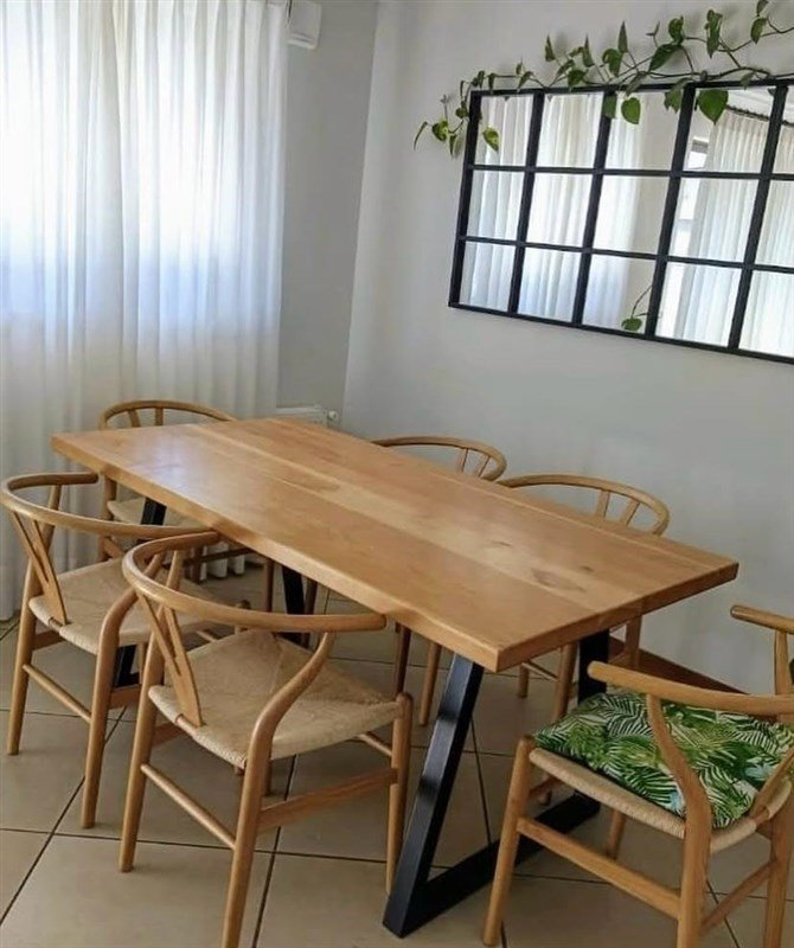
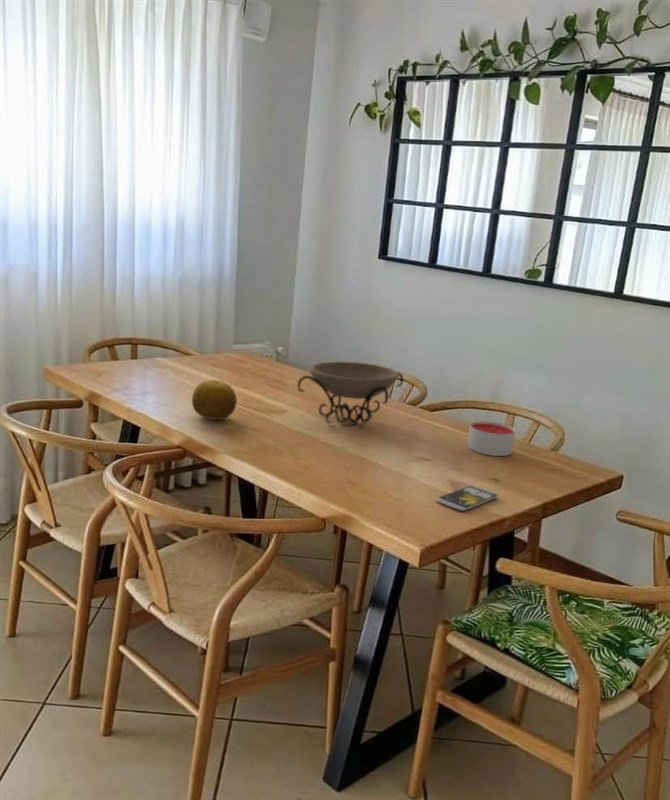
+ candle [467,420,516,457]
+ fruit [191,379,238,421]
+ smartphone [435,484,499,512]
+ decorative bowl [296,360,404,429]
